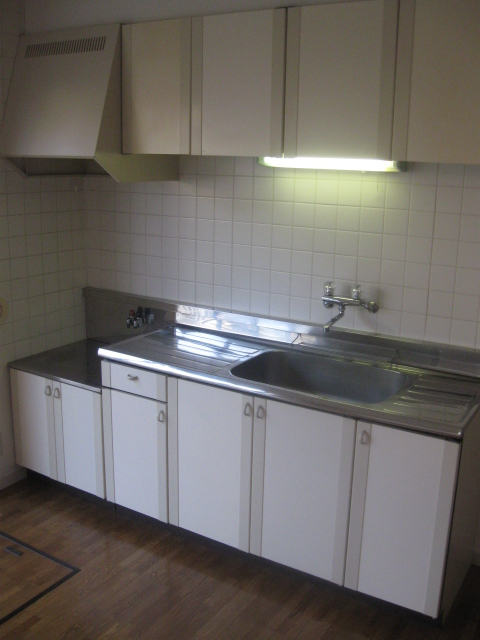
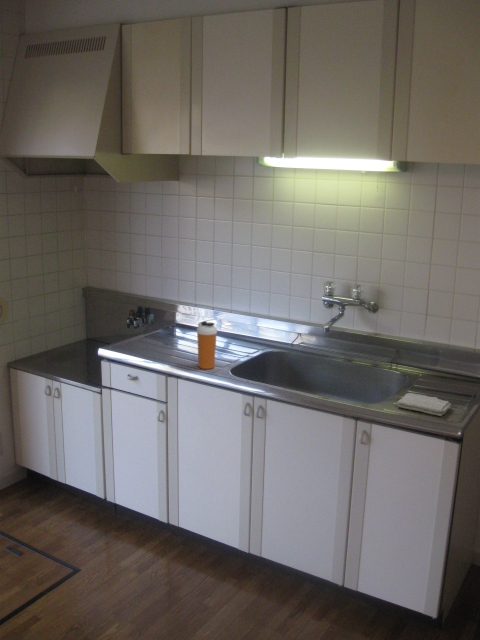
+ shaker bottle [196,320,218,370]
+ washcloth [396,392,452,417]
